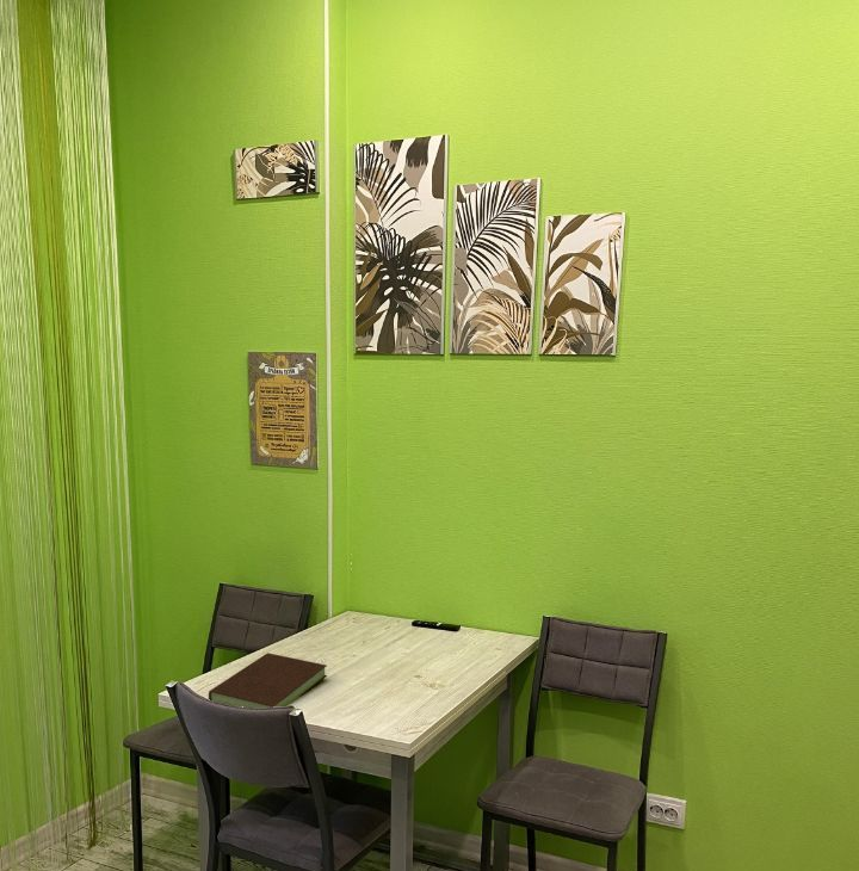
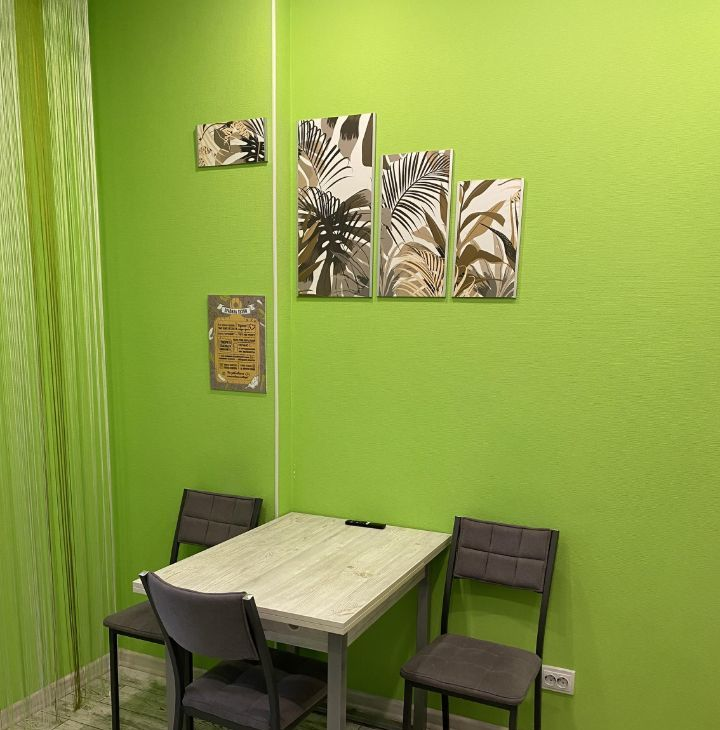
- notebook [208,651,328,709]
